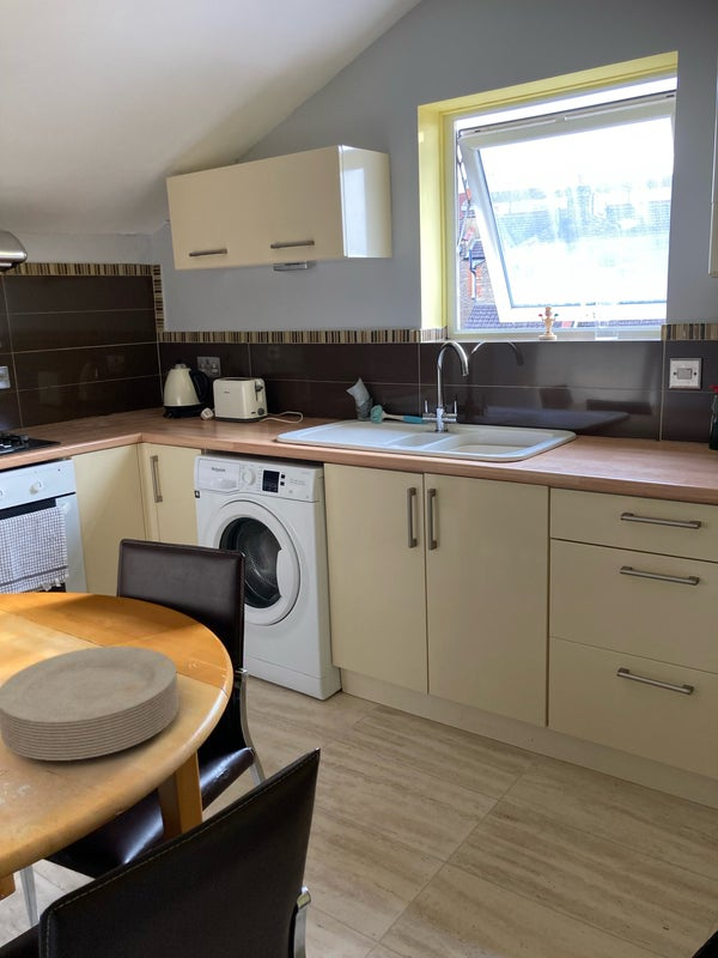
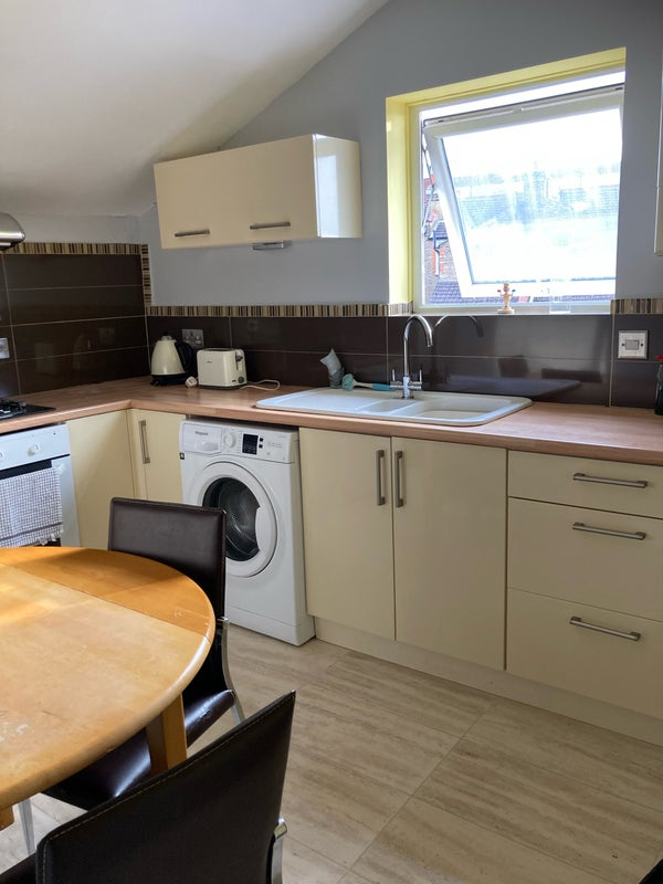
- plate [0,645,181,762]
